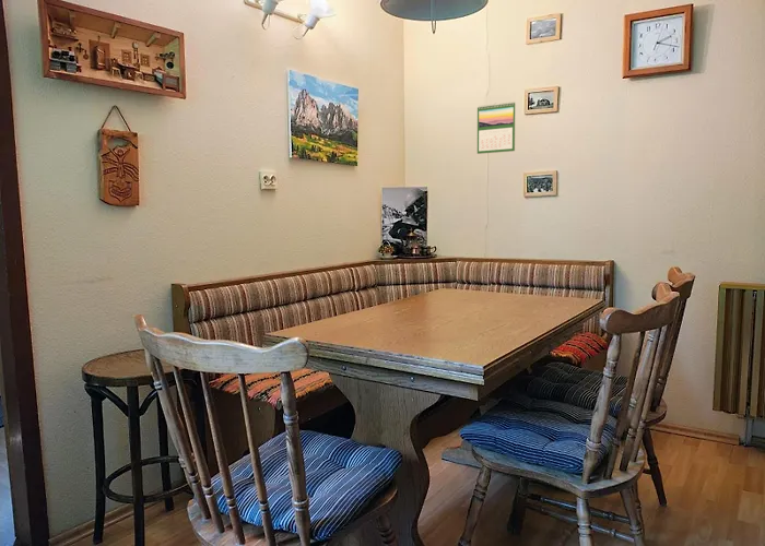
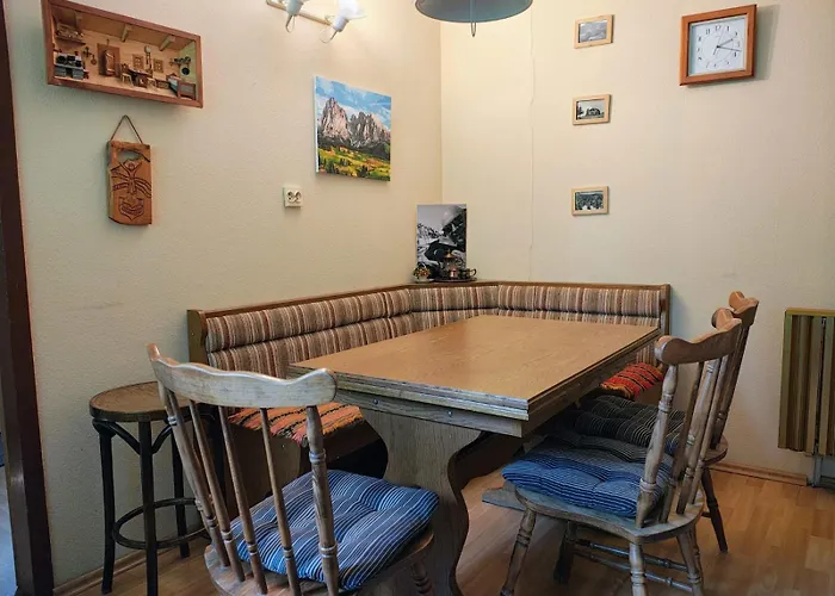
- calendar [476,100,517,155]
